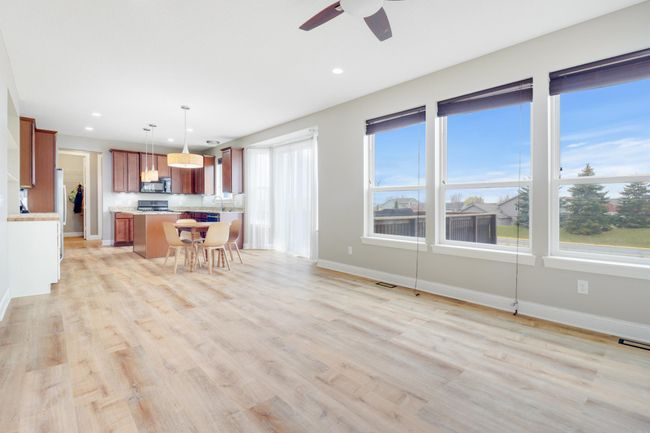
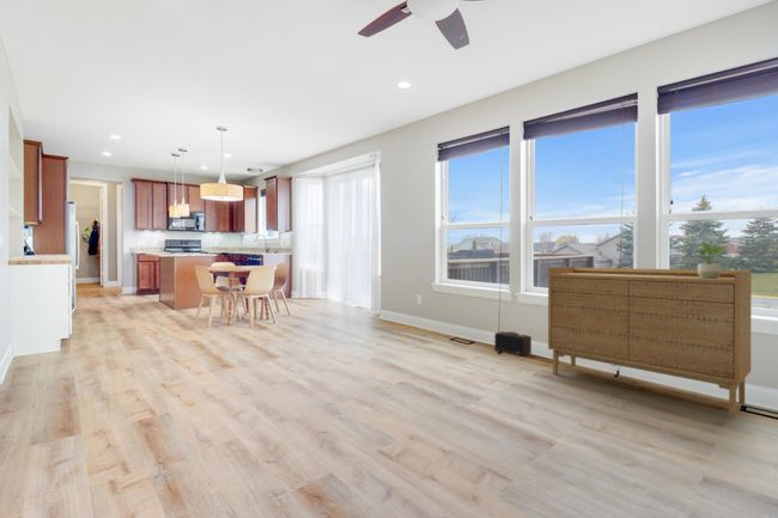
+ speaker [493,330,533,356]
+ sideboard [547,266,753,420]
+ potted plant [693,240,731,279]
